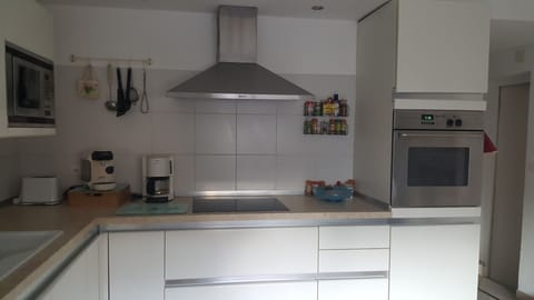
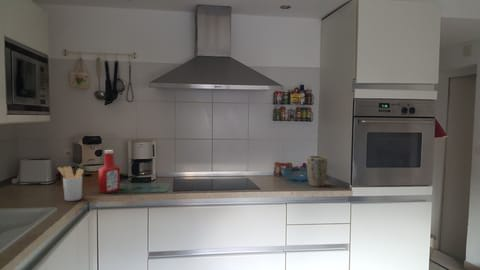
+ soap bottle [97,149,121,194]
+ utensil holder [57,165,85,202]
+ plant pot [306,155,328,188]
